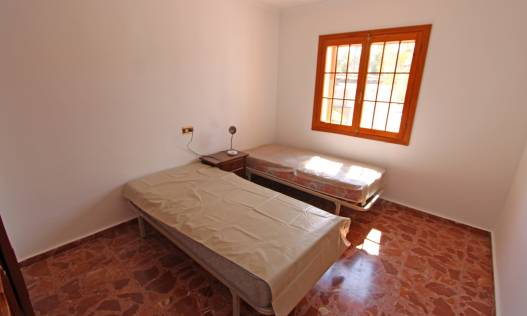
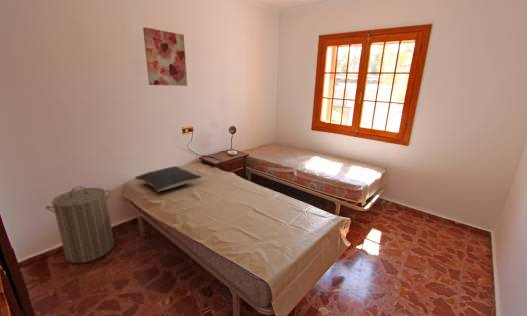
+ pillow [134,165,203,192]
+ laundry hamper [45,185,115,264]
+ wall art [142,26,188,87]
